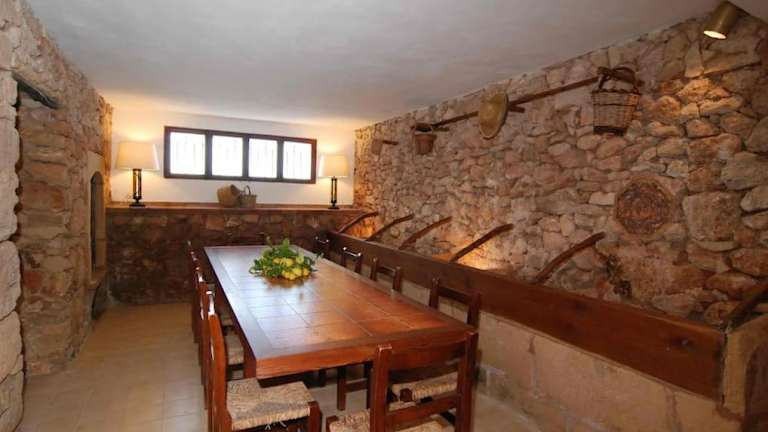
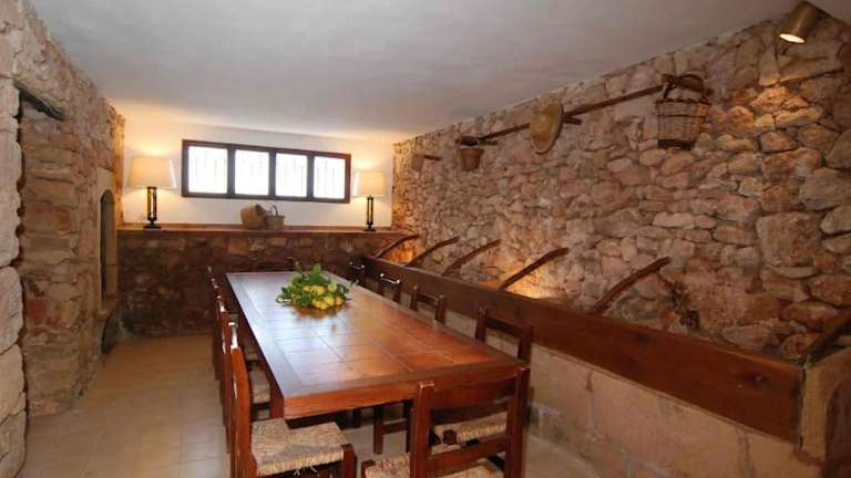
- decorative platter [611,178,678,241]
